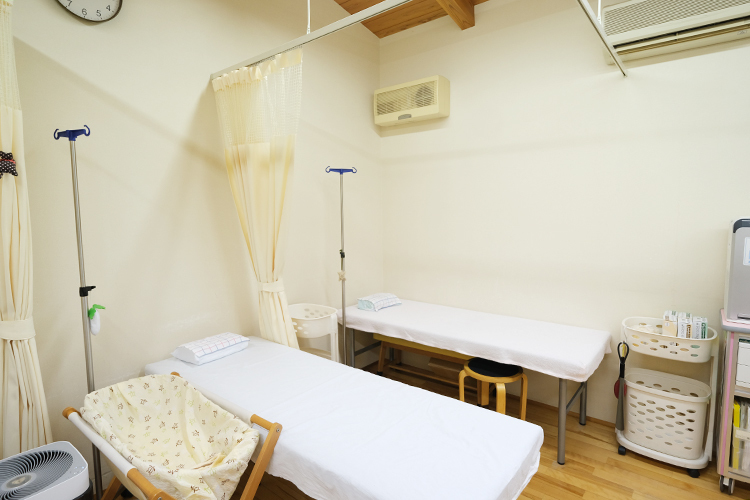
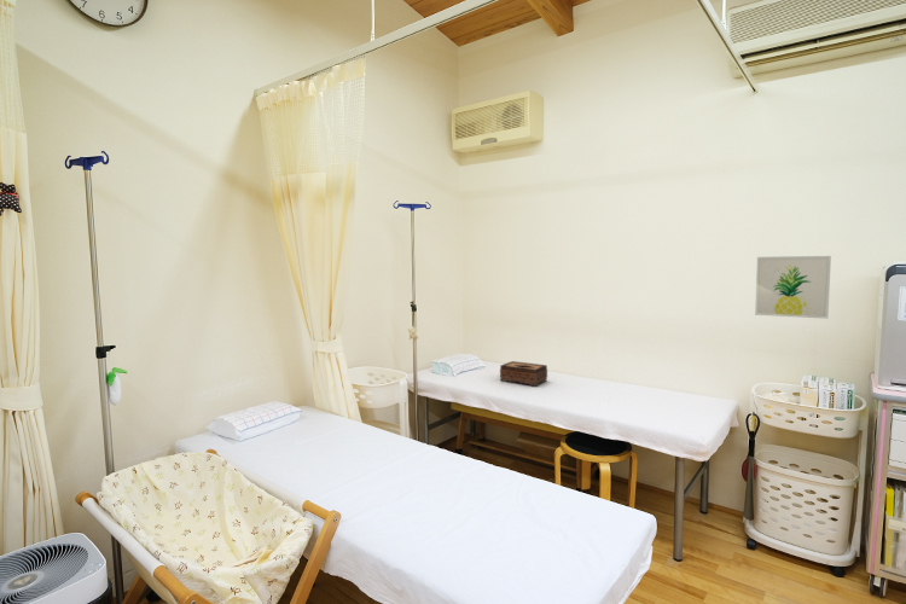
+ wall art [754,255,832,320]
+ tissue box [499,360,548,388]
